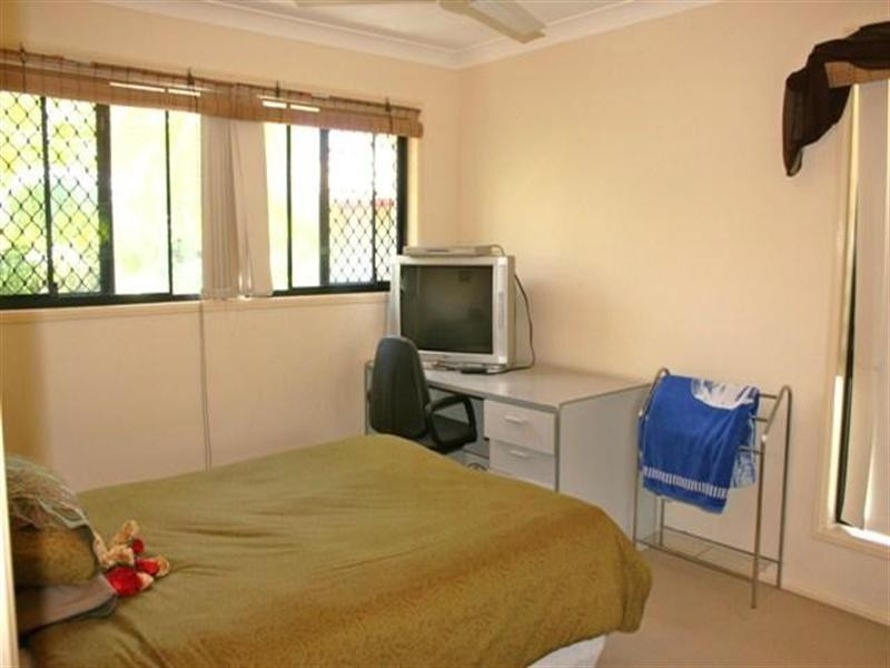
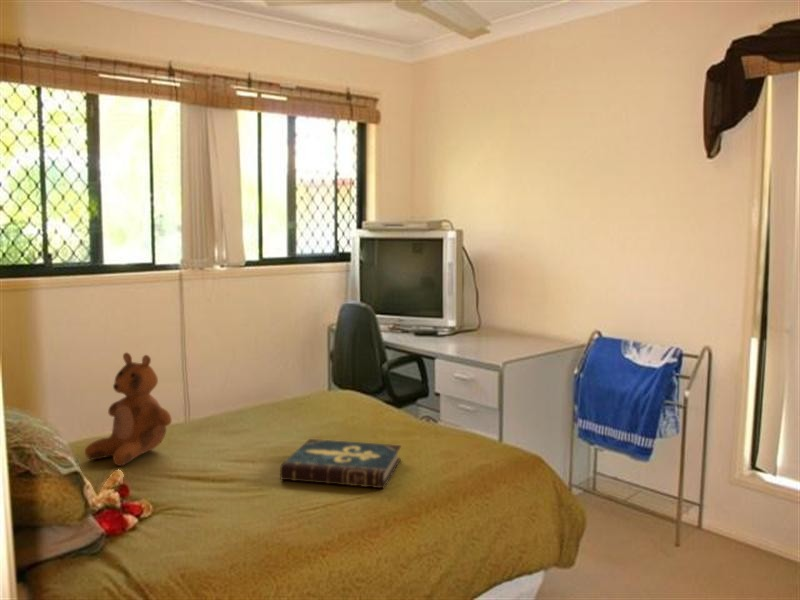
+ book [279,438,402,489]
+ teddy bear [84,351,173,467]
